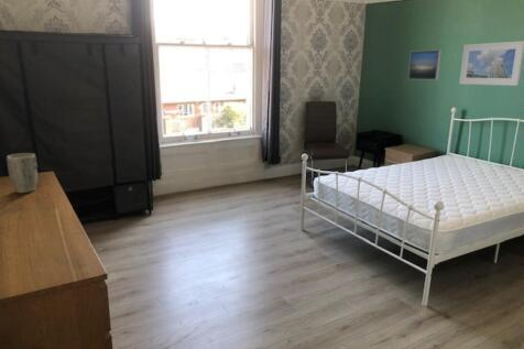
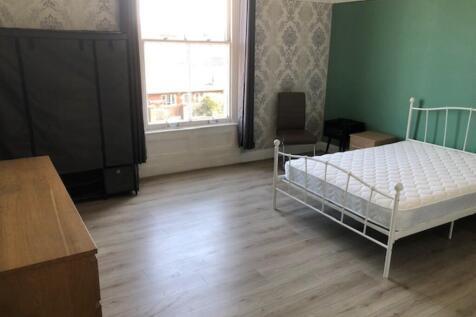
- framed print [407,48,443,81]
- plant pot [6,152,39,194]
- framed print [458,40,524,87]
